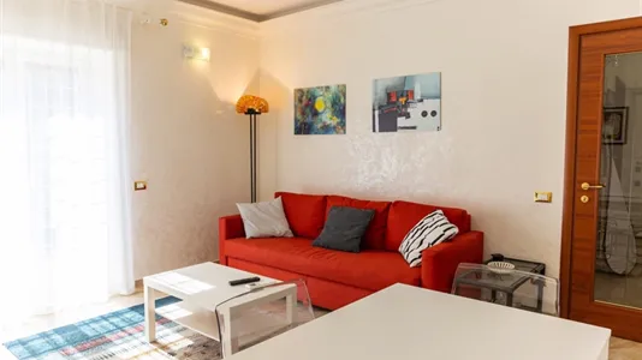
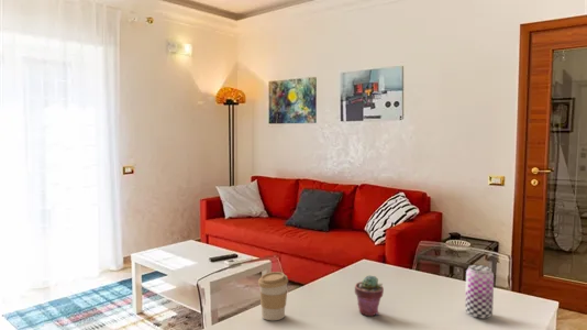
+ potted succulent [354,275,385,317]
+ coffee cup [257,271,289,321]
+ beer can [464,264,495,319]
